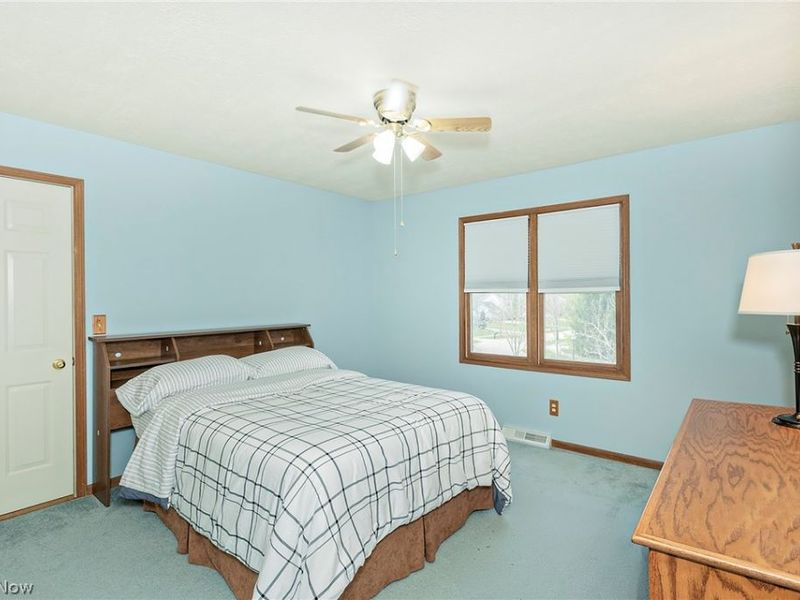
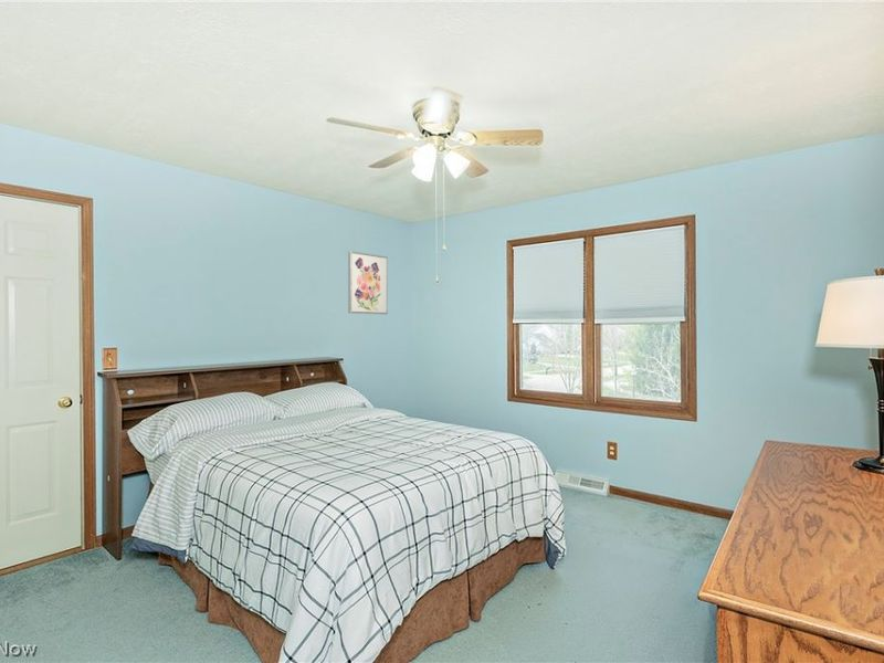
+ wall art [347,250,389,316]
